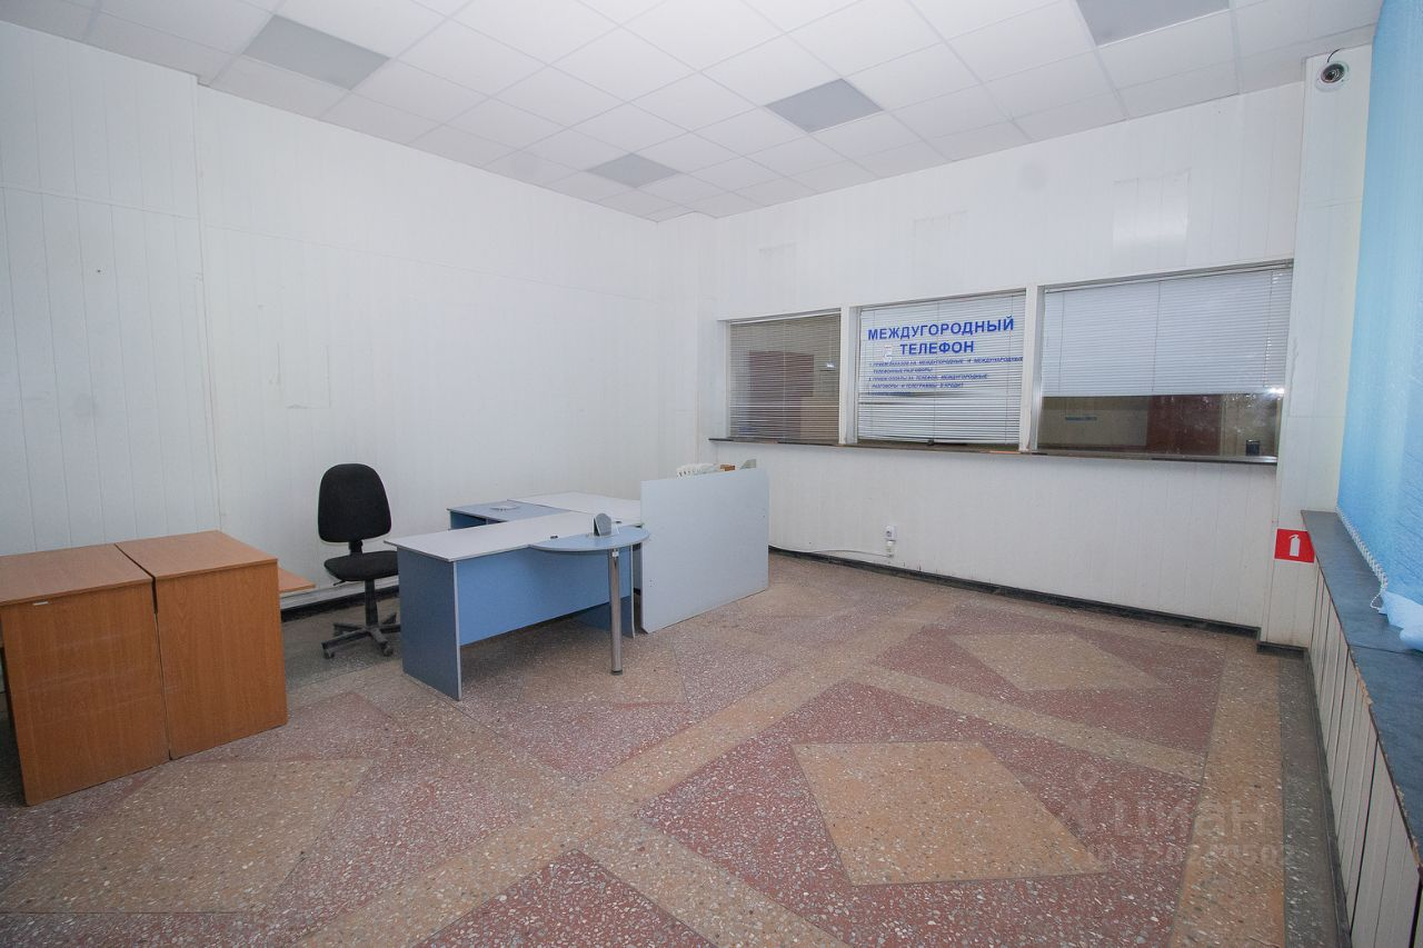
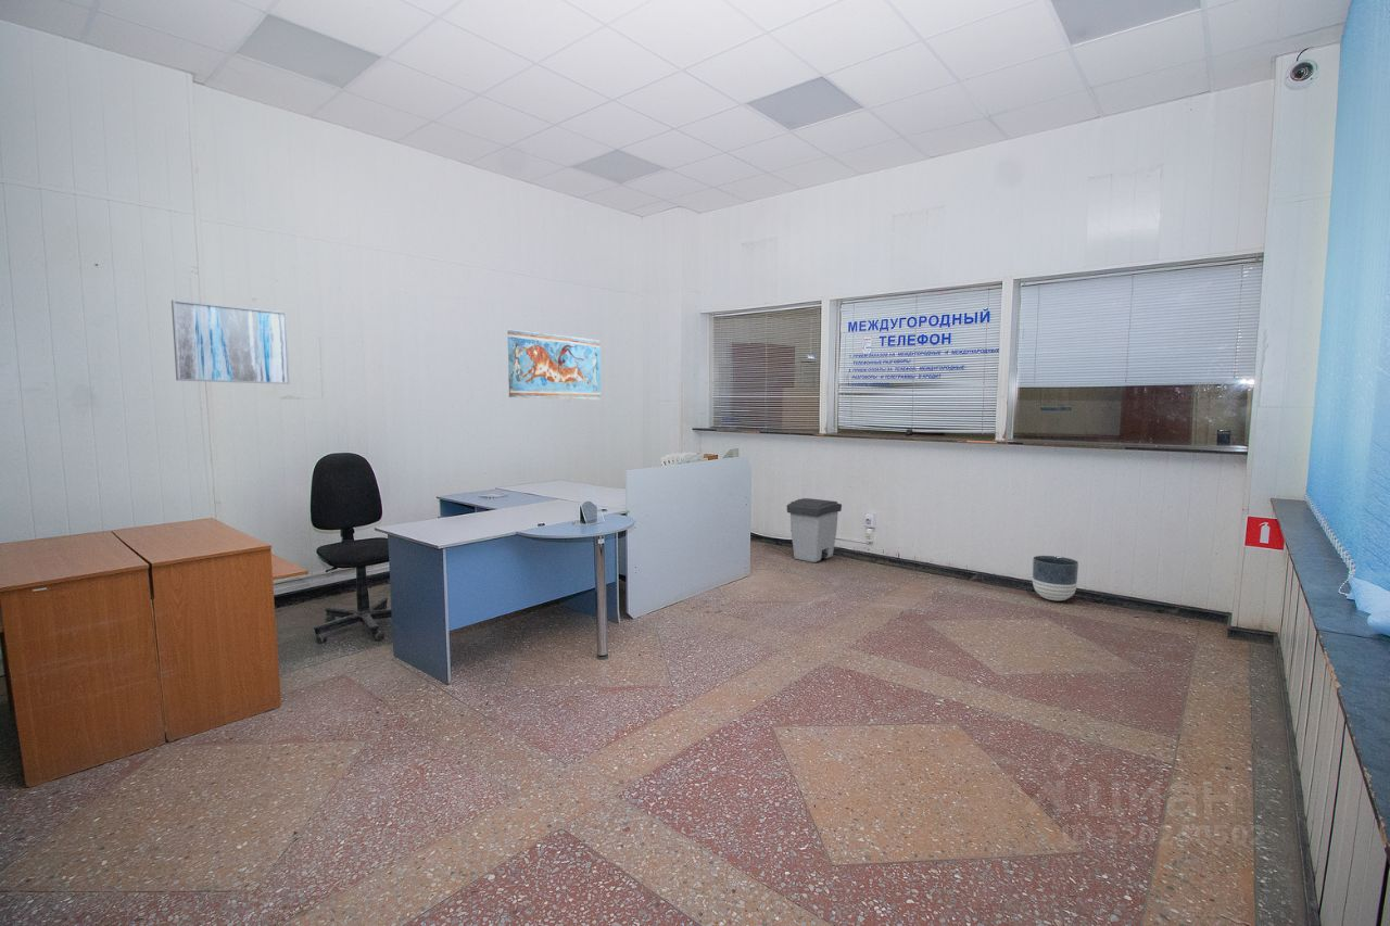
+ fresco [506,329,602,401]
+ wall art [170,299,291,385]
+ trash can [786,497,843,563]
+ planter [1032,555,1079,601]
